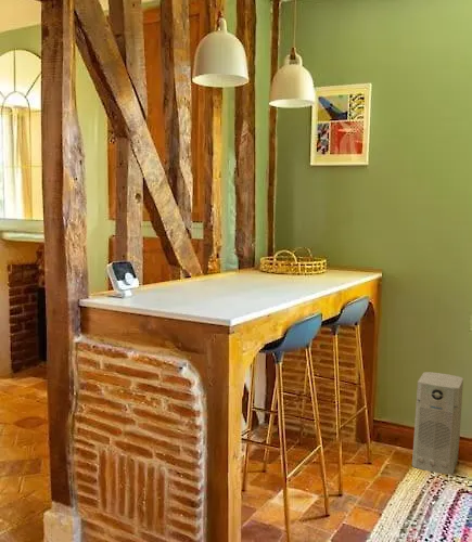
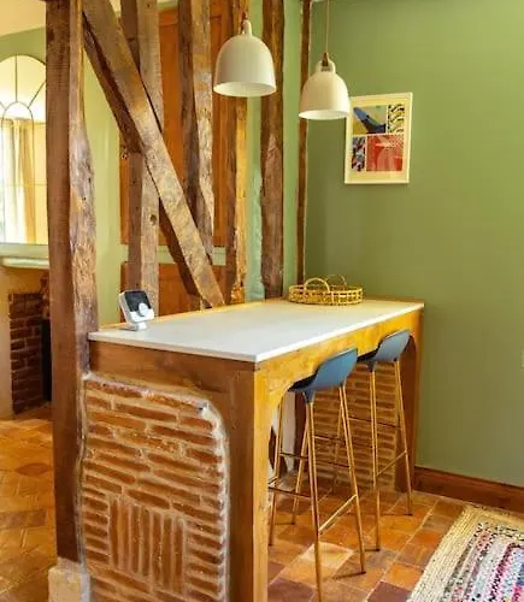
- air purifier [411,371,464,475]
